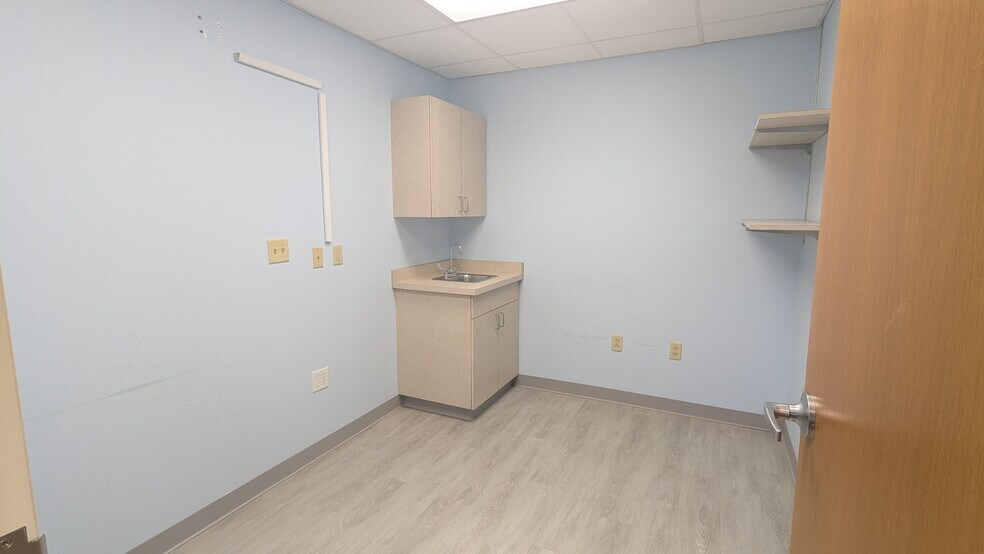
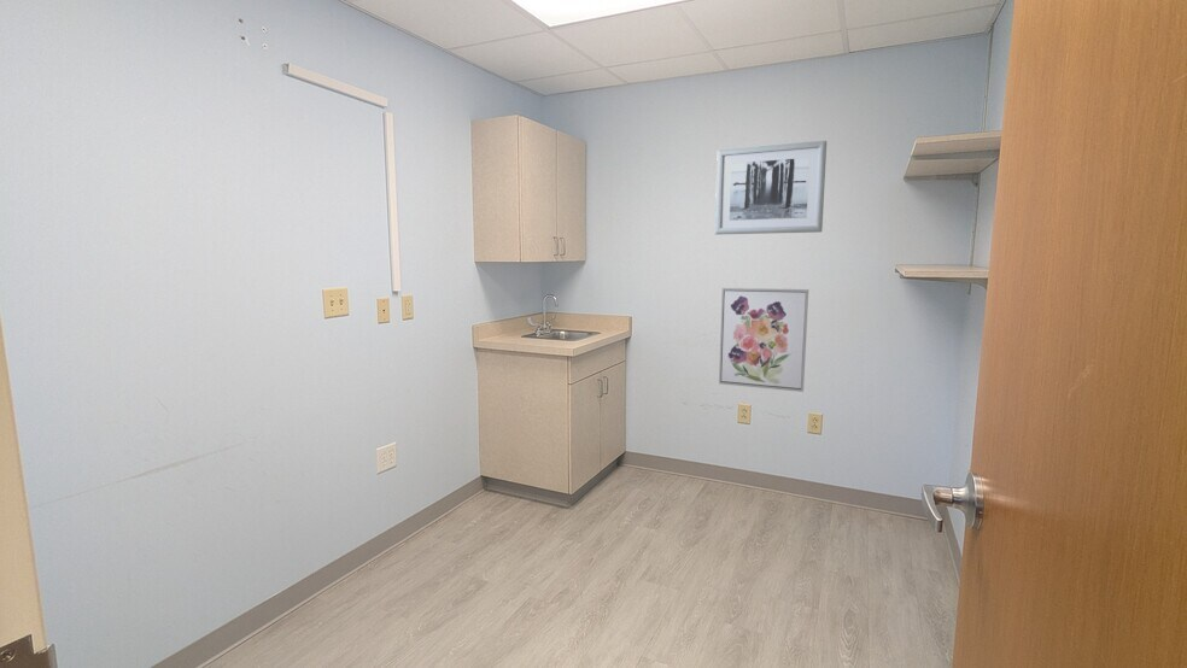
+ wall art [718,287,809,393]
+ wall art [714,140,828,235]
